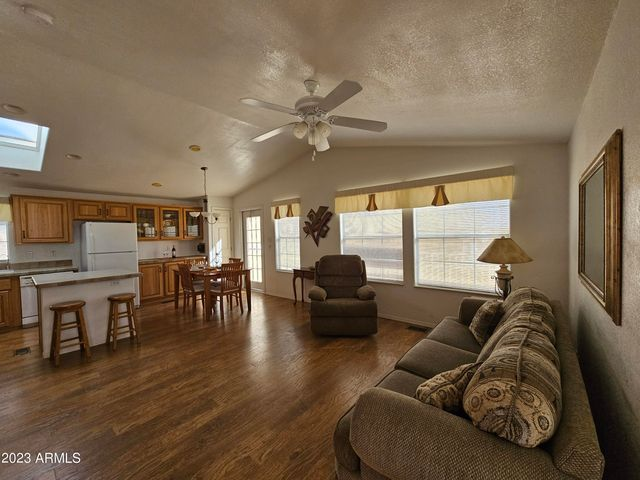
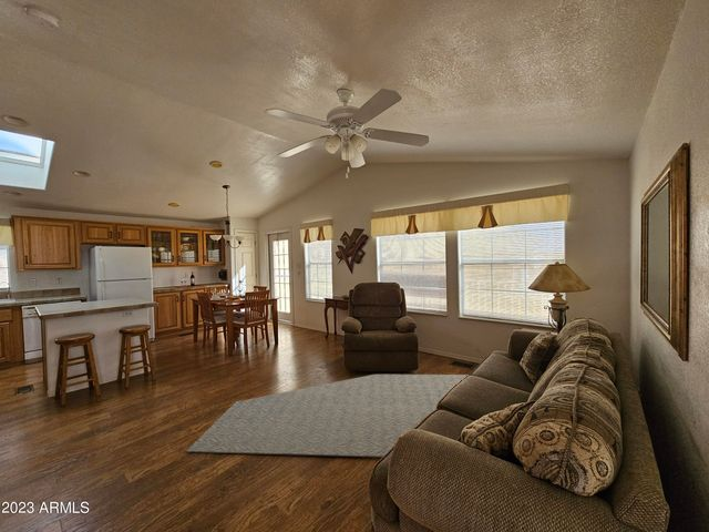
+ rug [185,374,470,458]
